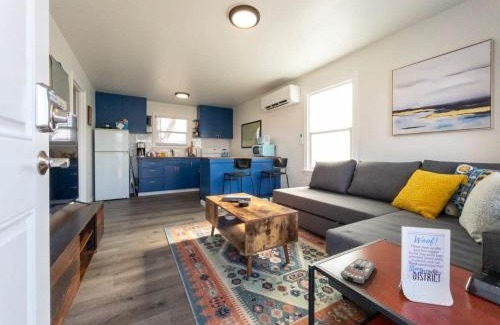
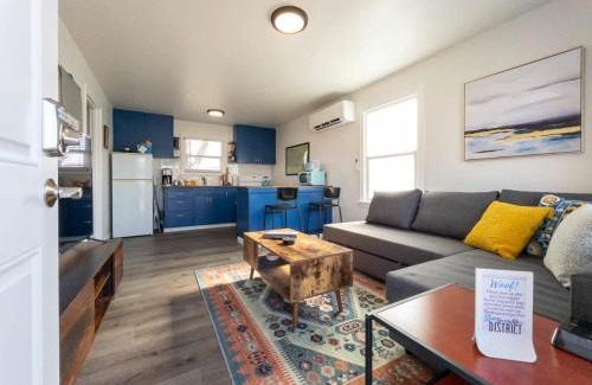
- remote control [339,258,376,285]
